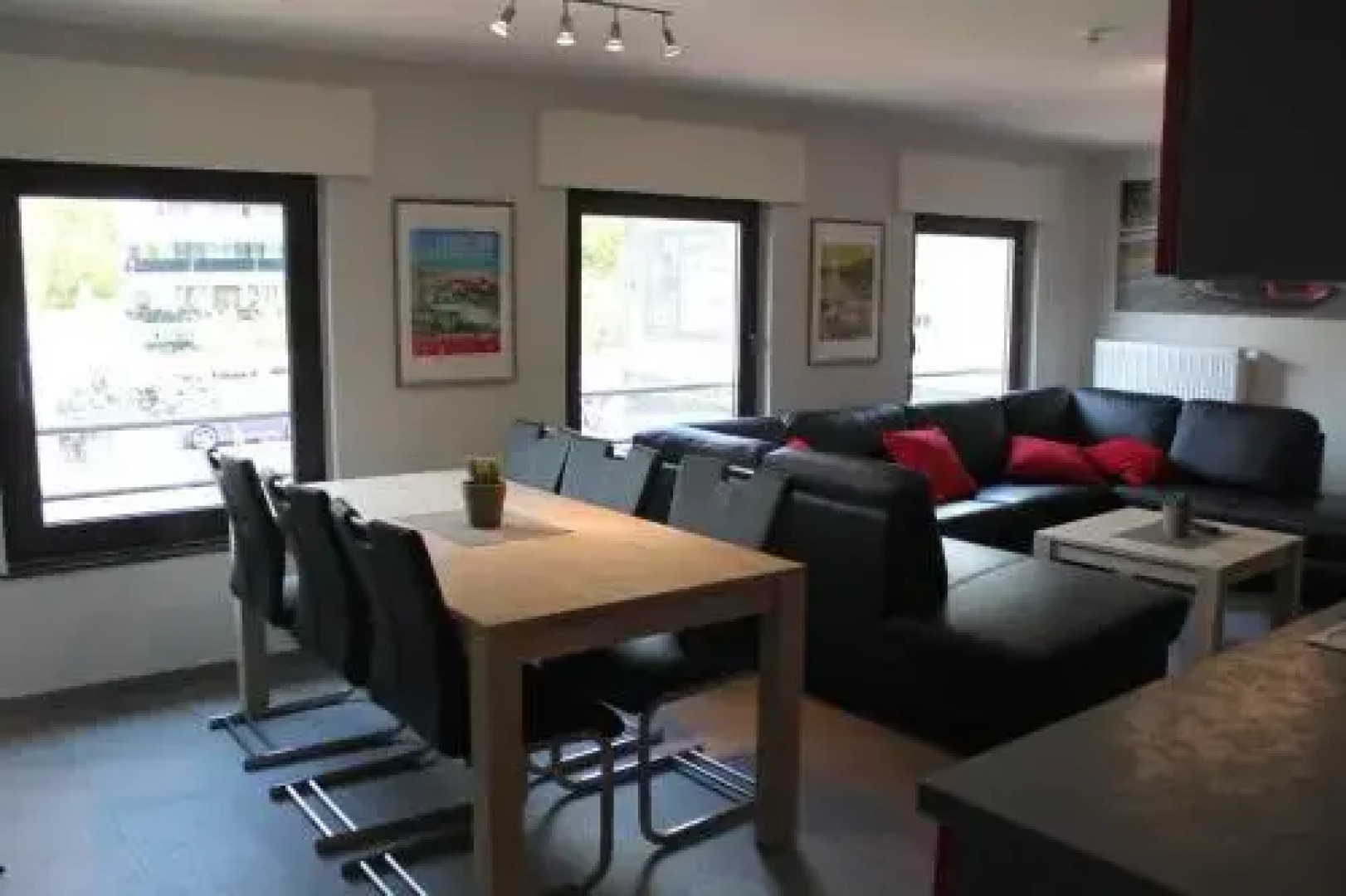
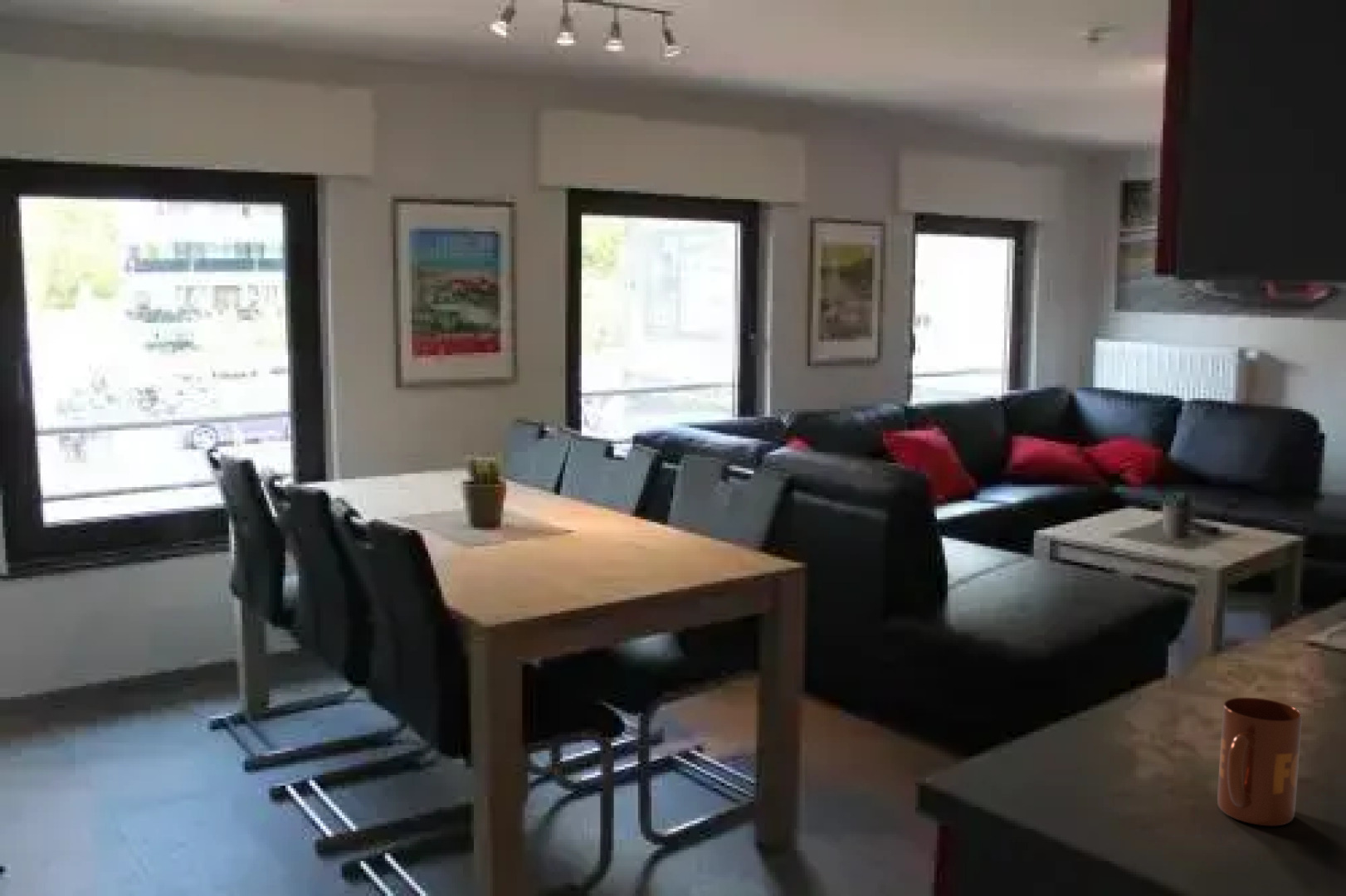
+ mug [1217,697,1303,826]
